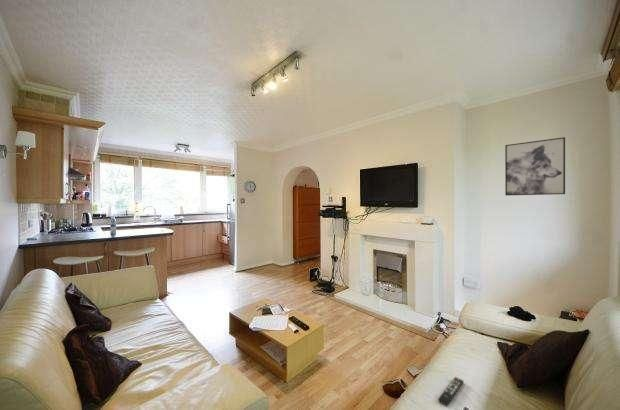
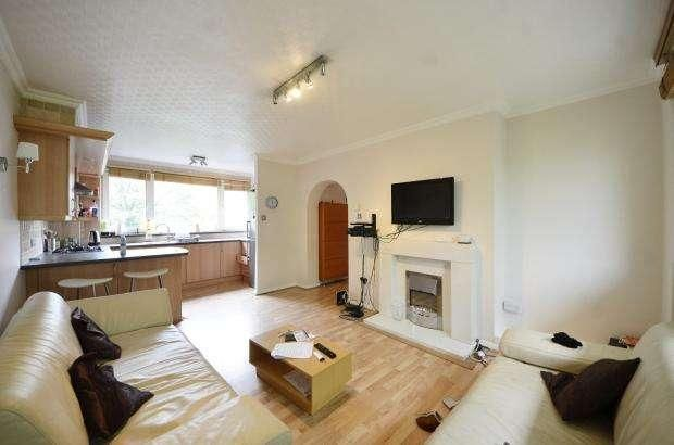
- wall art [504,136,566,196]
- remote control [437,376,464,408]
